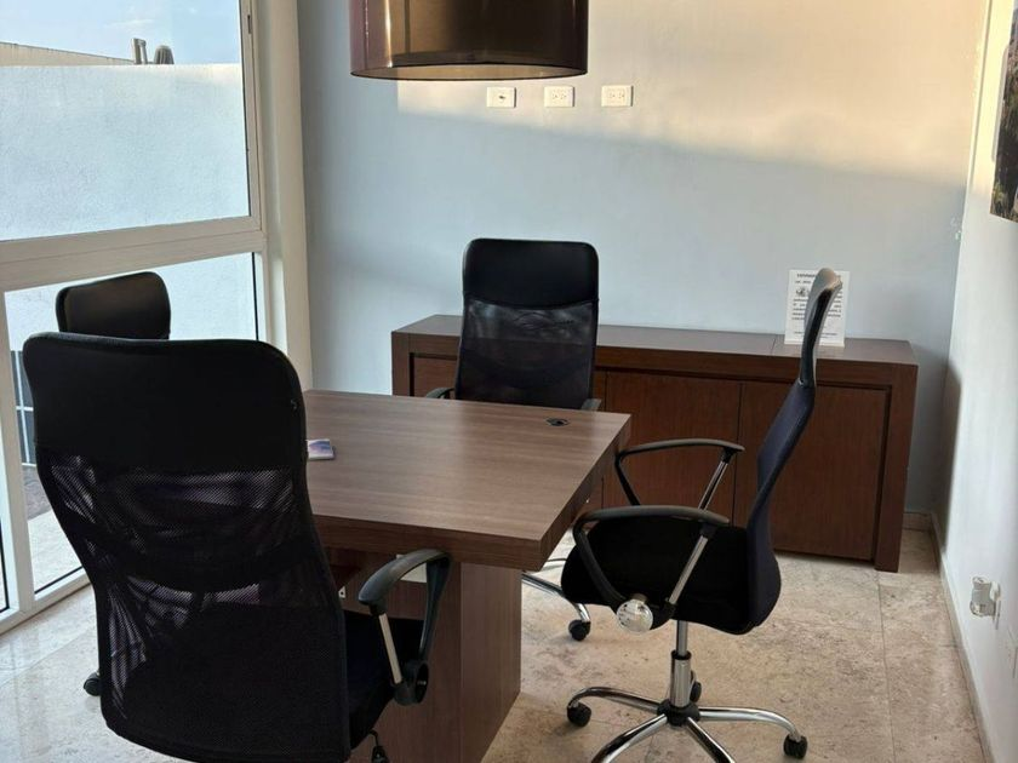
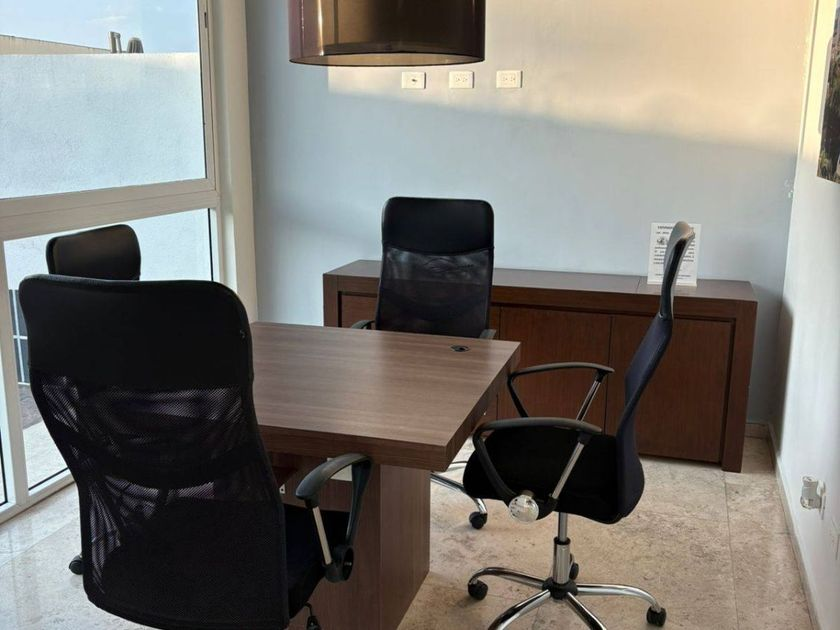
- smartphone [307,438,334,461]
